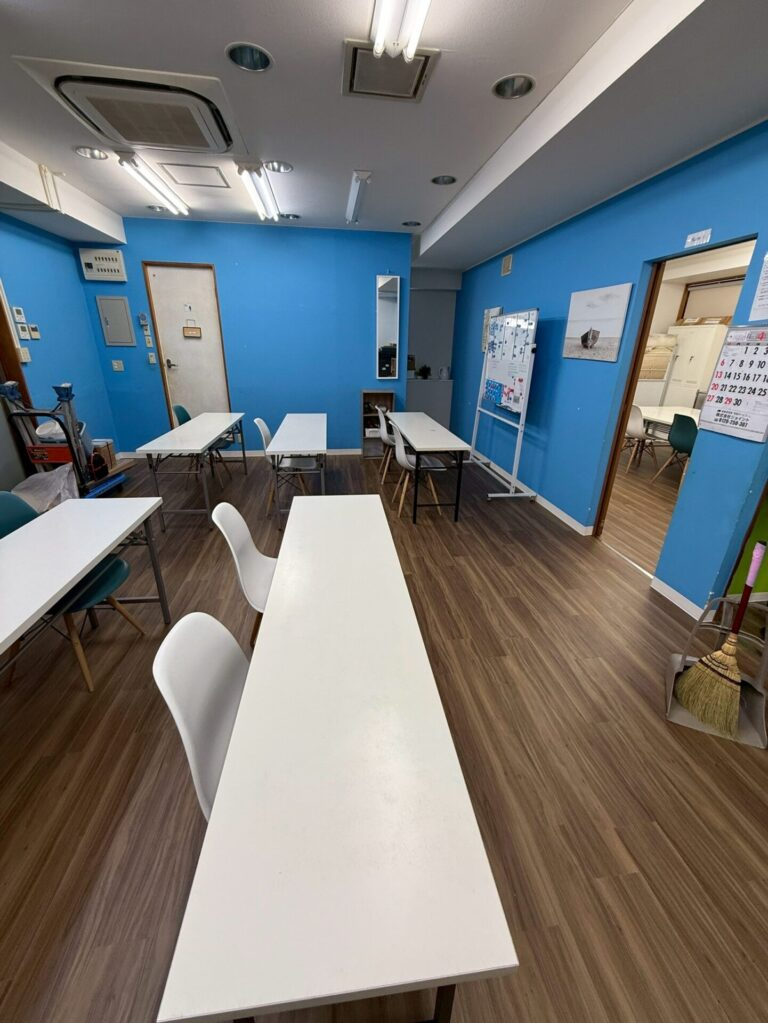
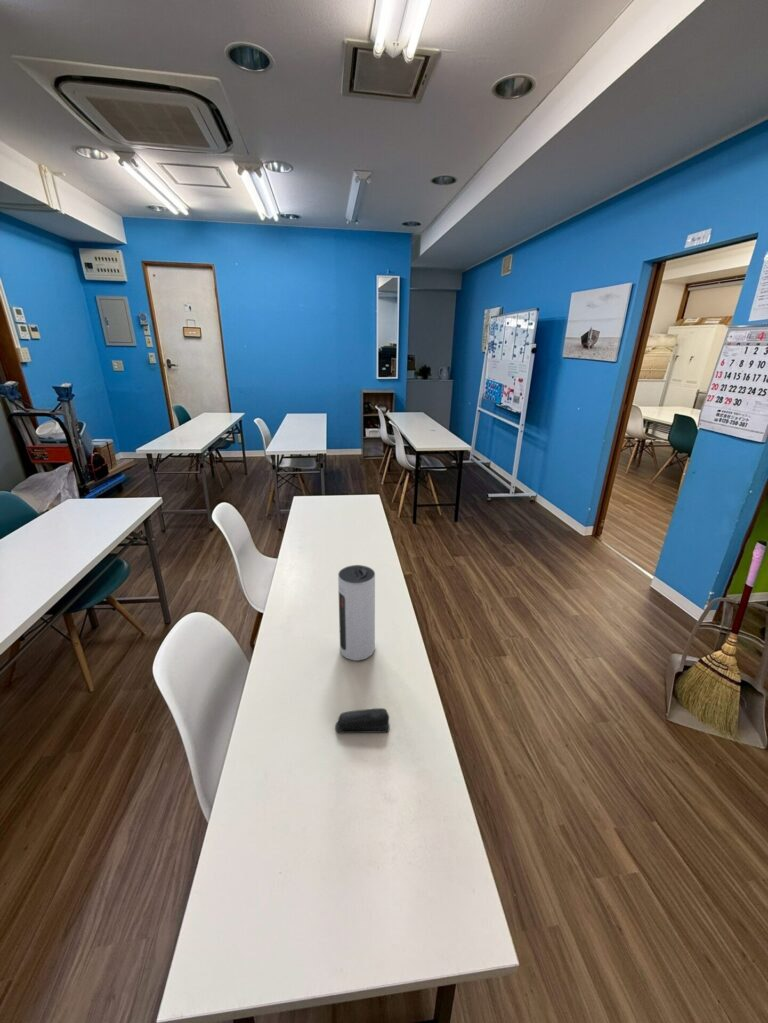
+ speaker [337,564,376,662]
+ stapler [334,707,391,734]
